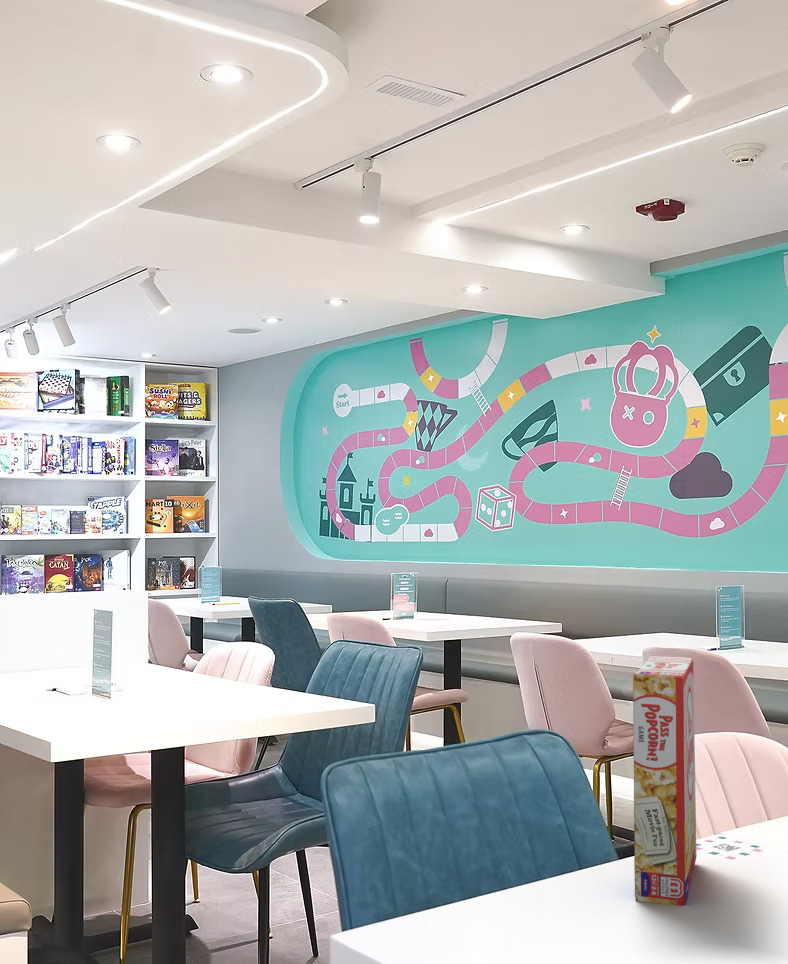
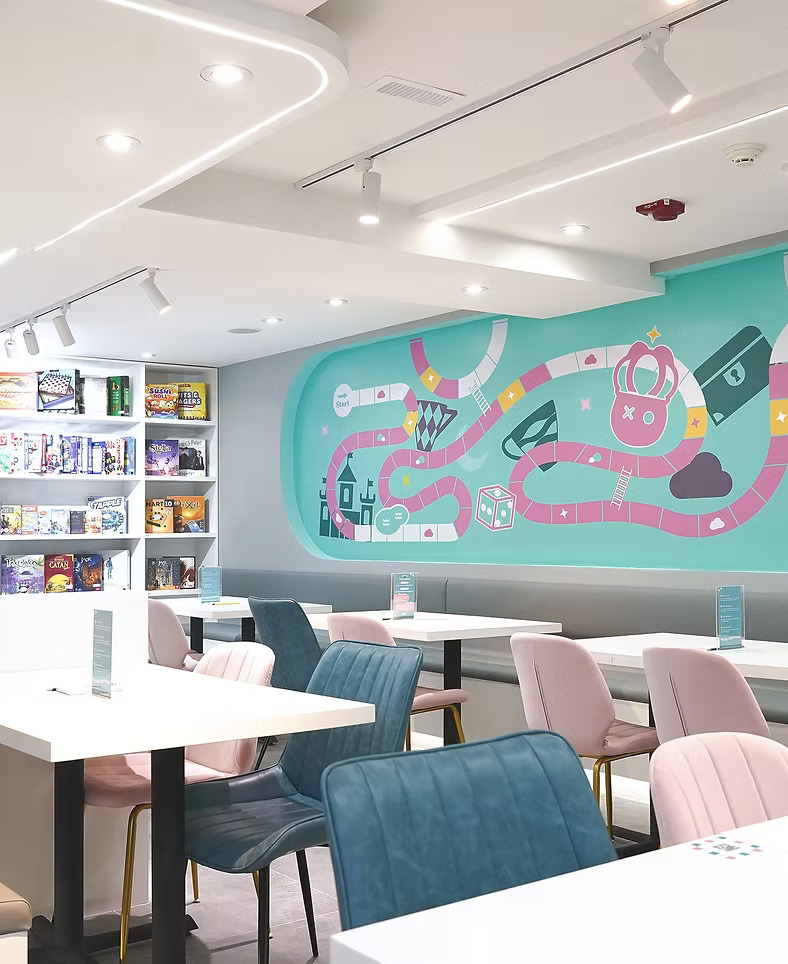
- board games [632,655,698,906]
